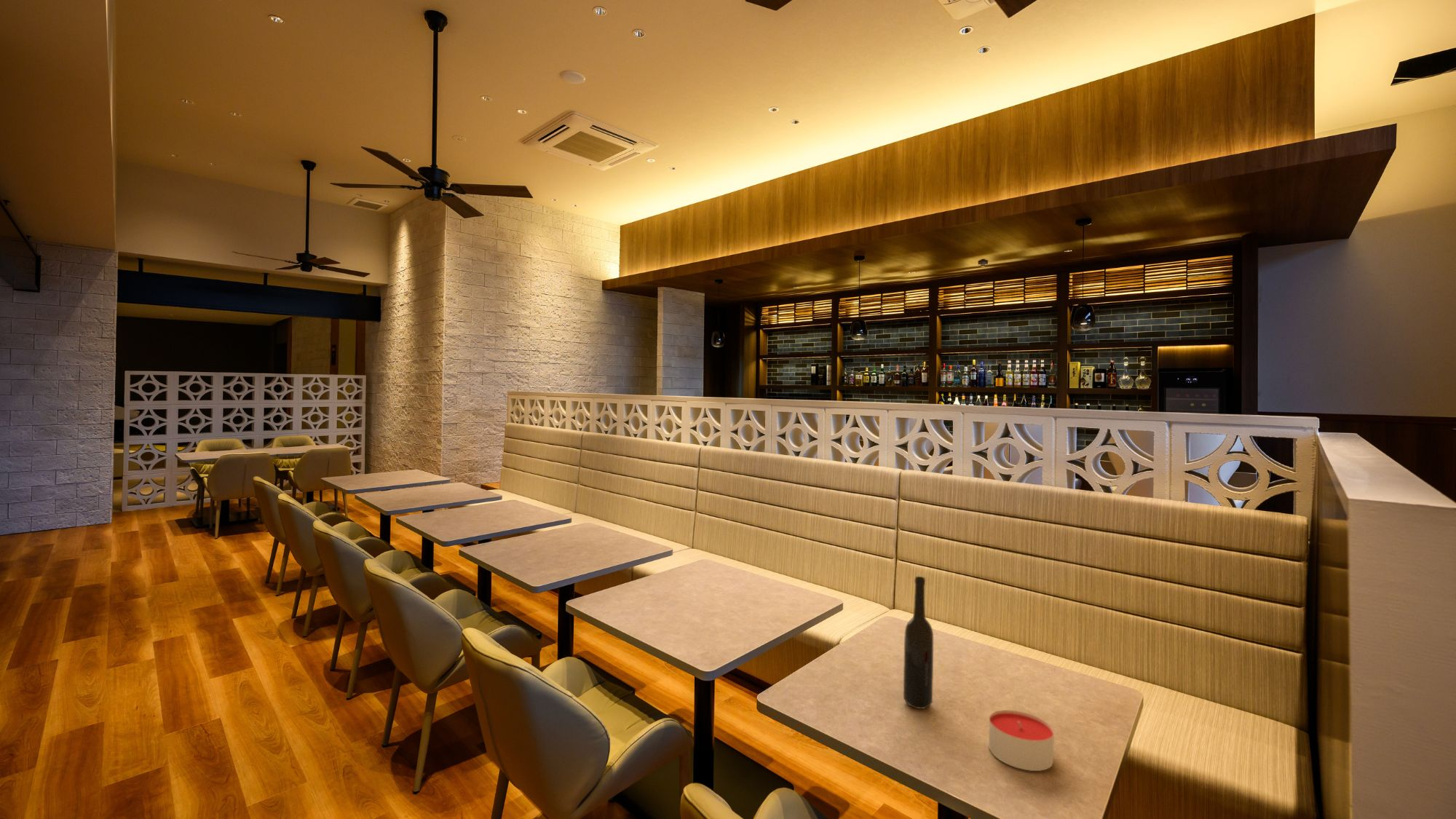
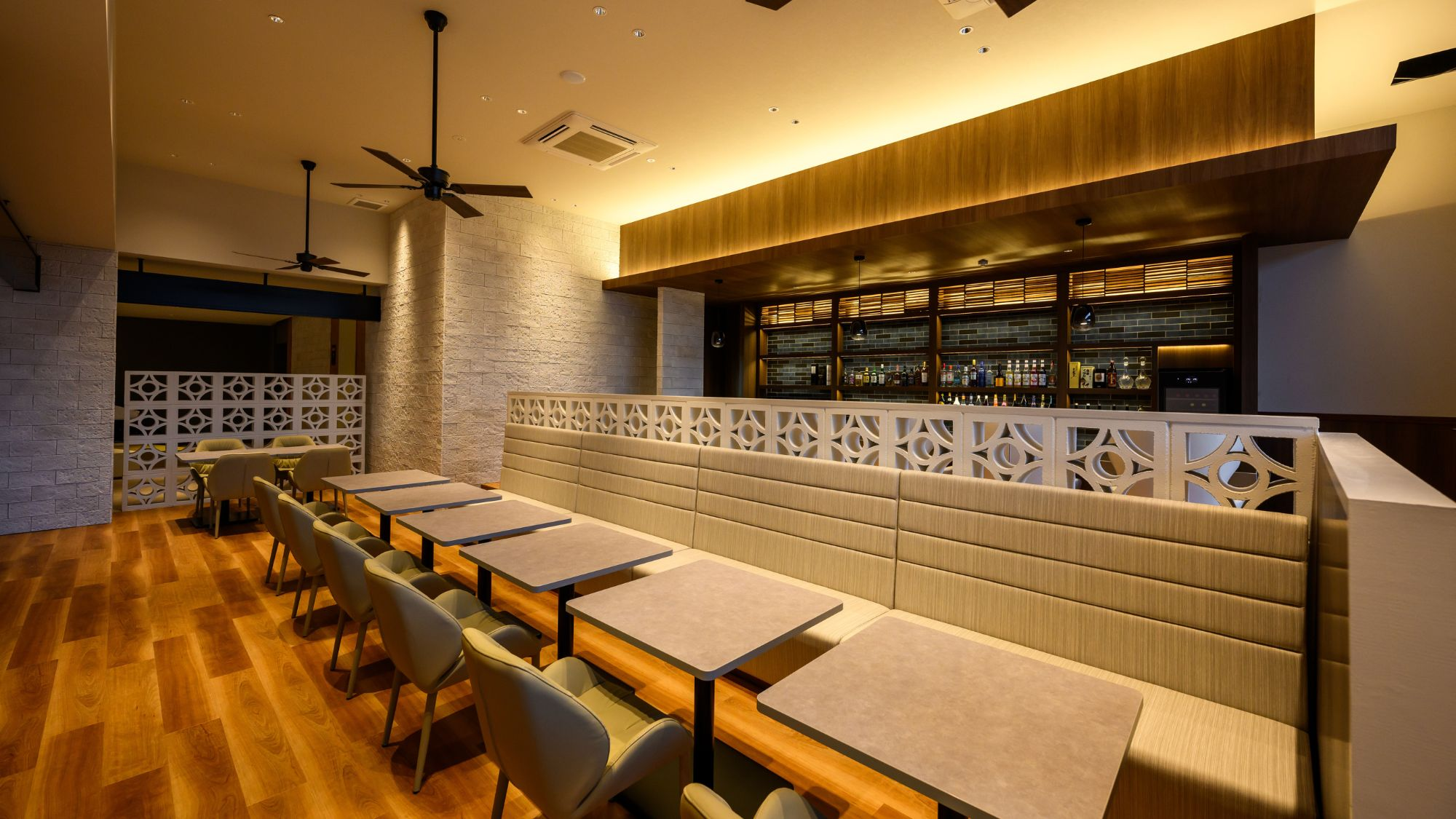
- candle [988,709,1055,772]
- bottle [903,576,934,710]
